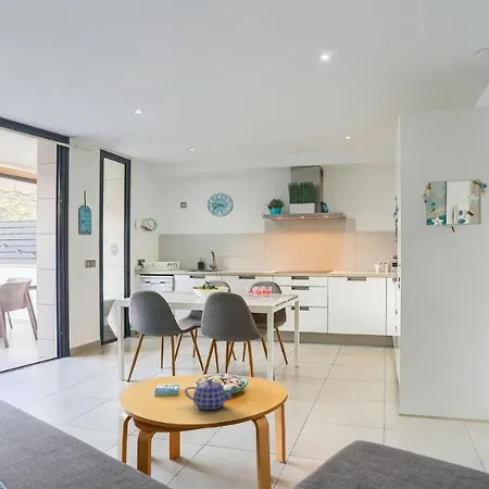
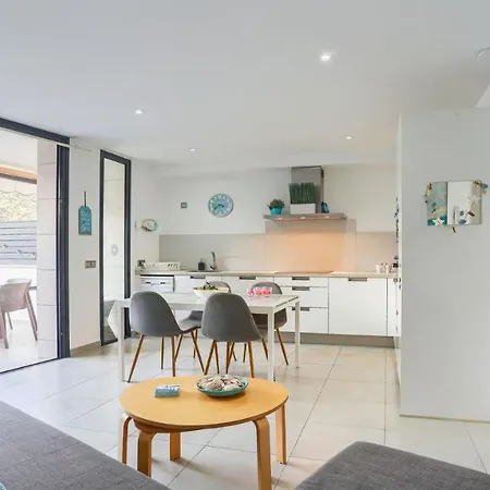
- teapot [184,378,239,411]
